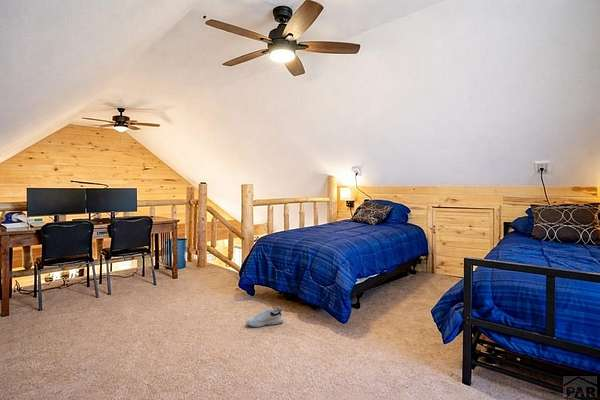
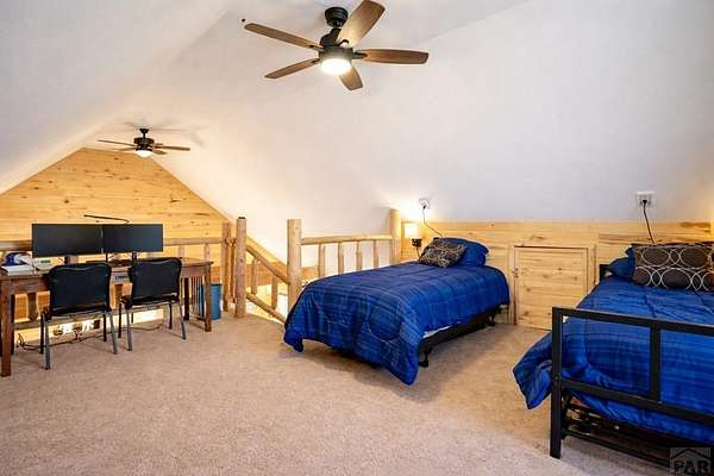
- shoe [245,306,284,328]
